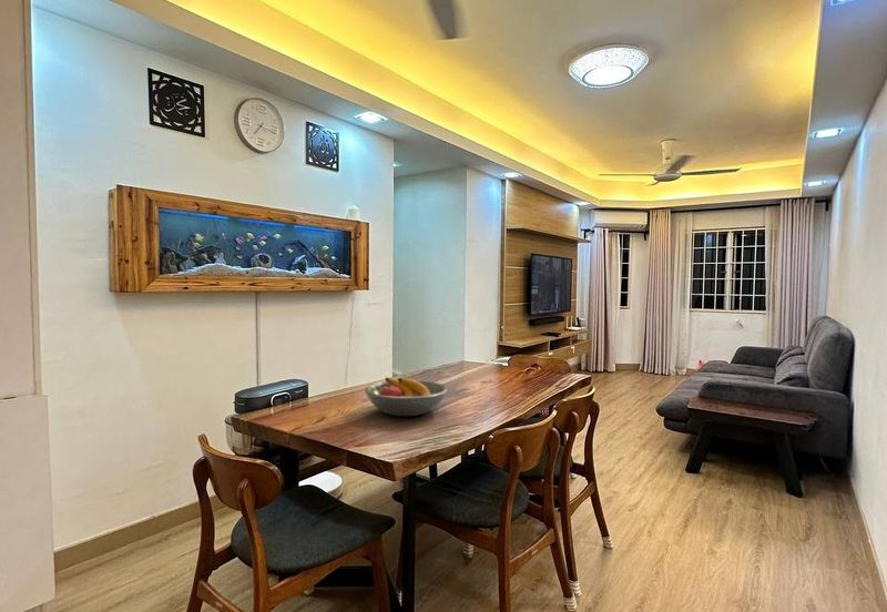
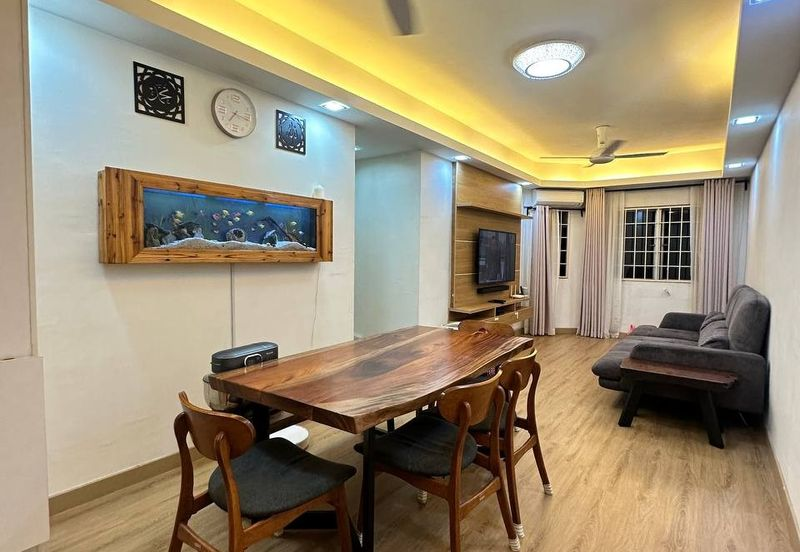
- fruit bowl [364,377,449,417]
